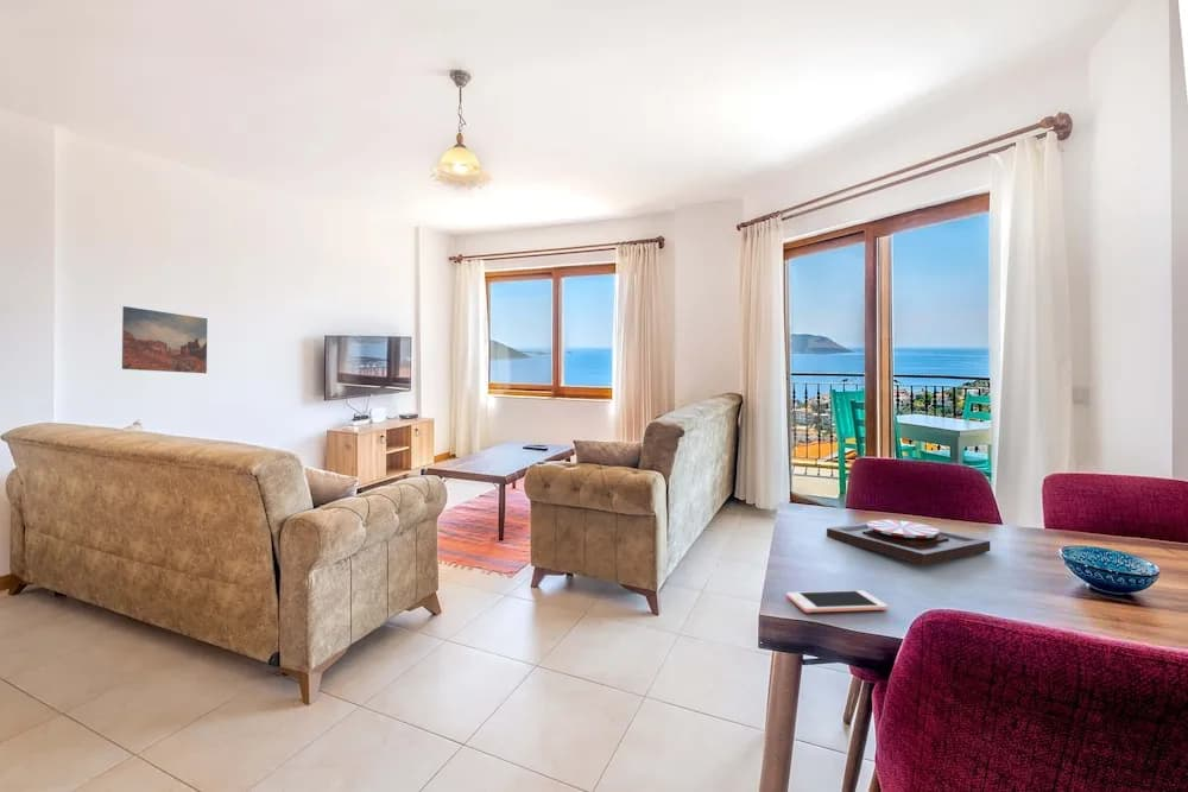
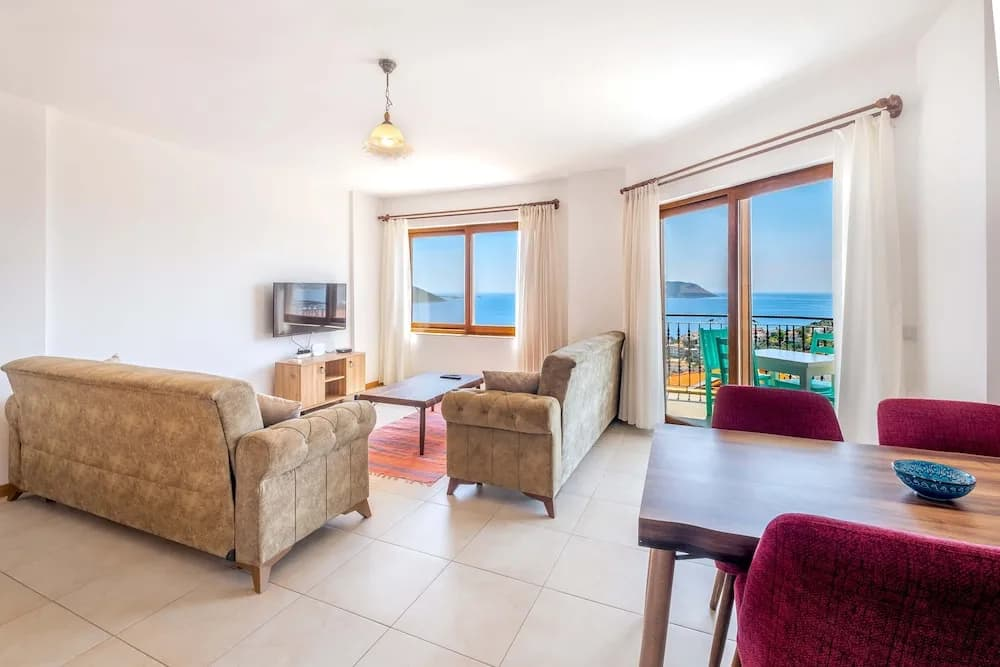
- cell phone [785,589,889,614]
- wall art [121,305,208,374]
- plate [826,518,991,566]
